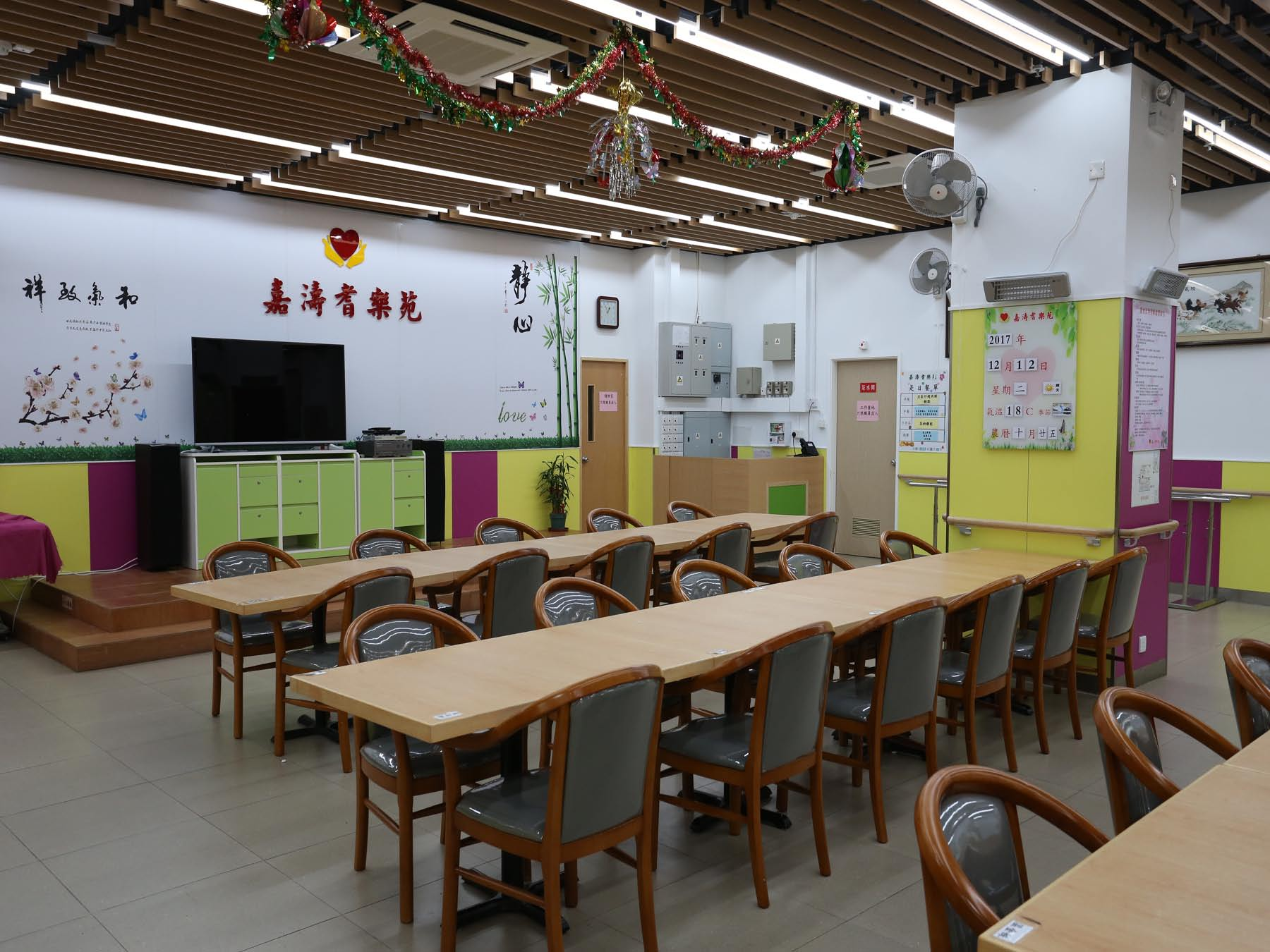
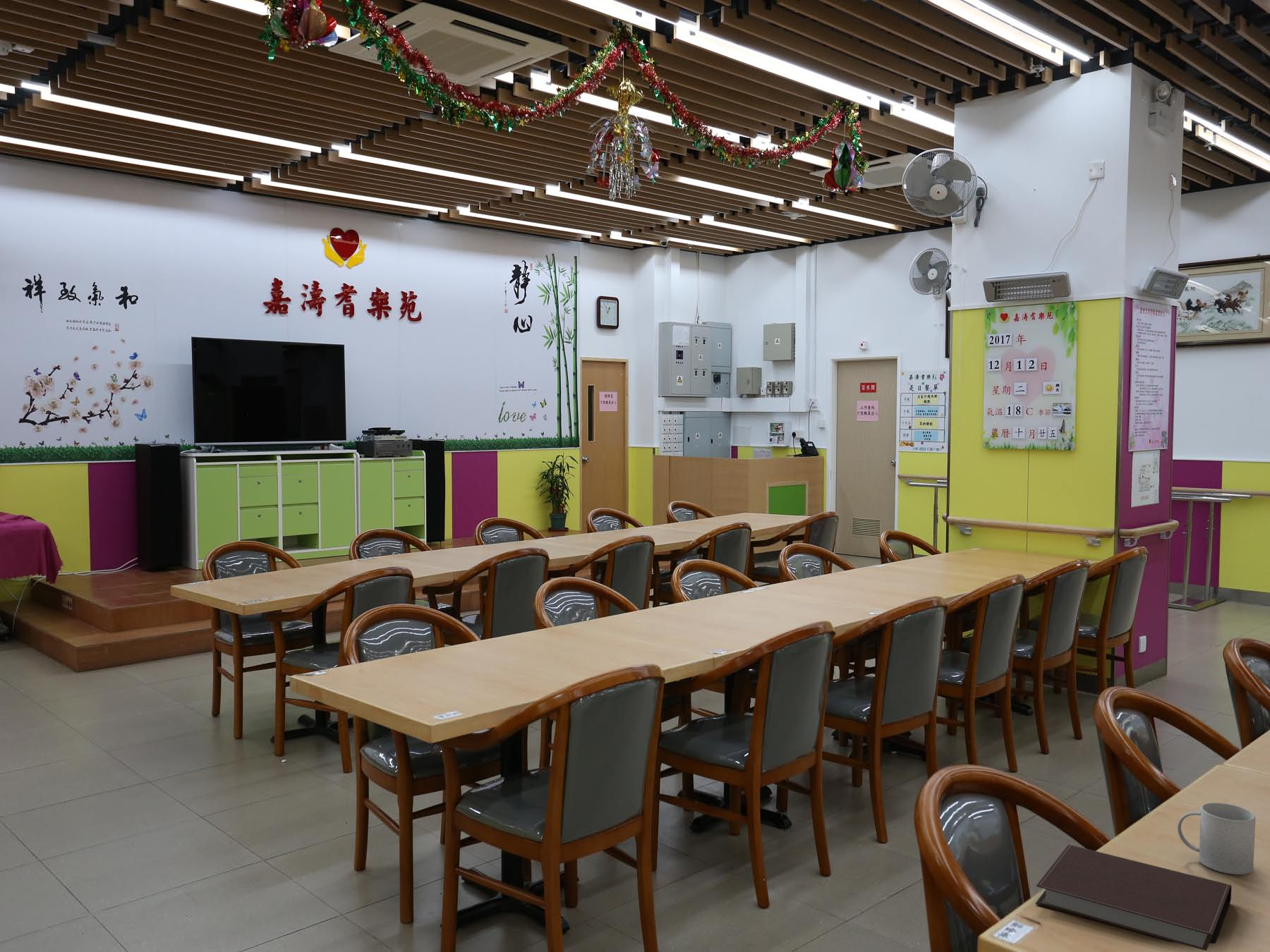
+ mug [1177,802,1256,875]
+ notebook [1035,844,1232,951]
